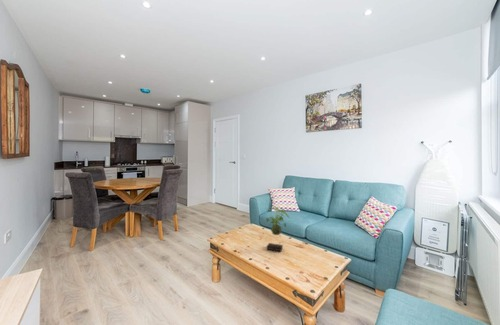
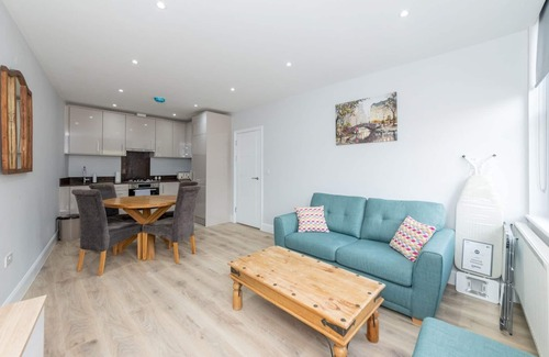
- plant [265,205,291,252]
